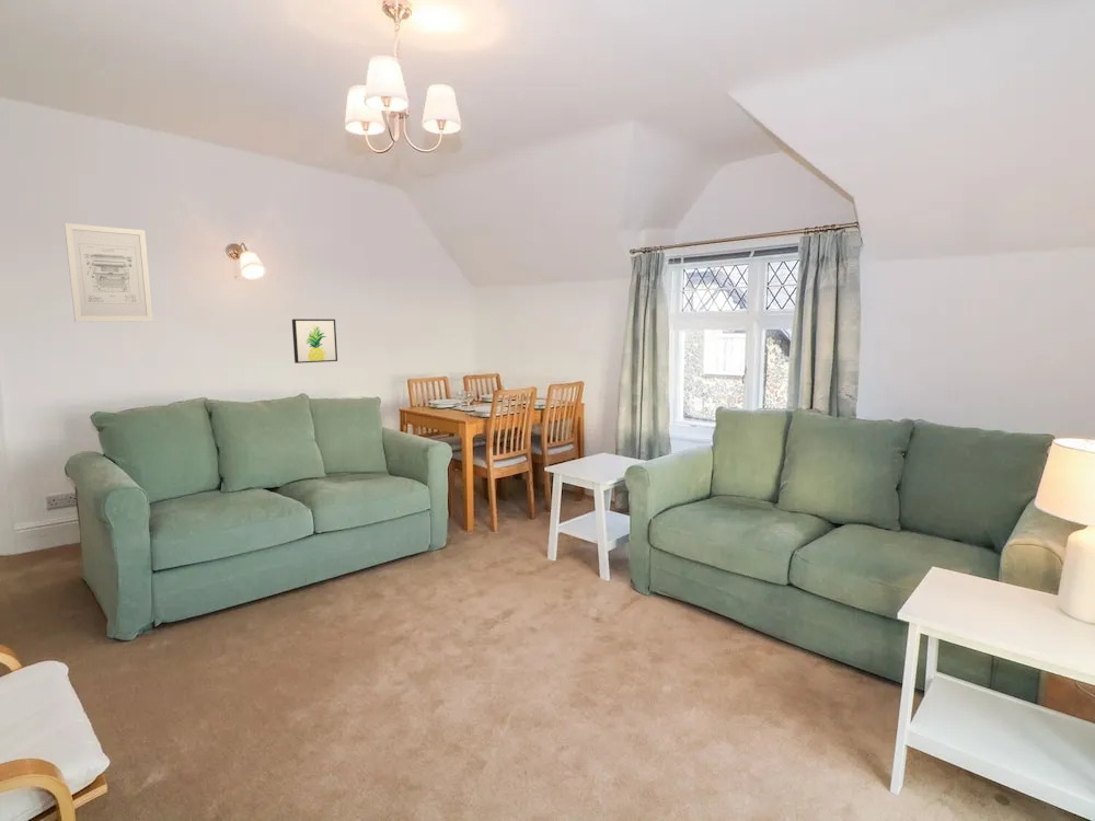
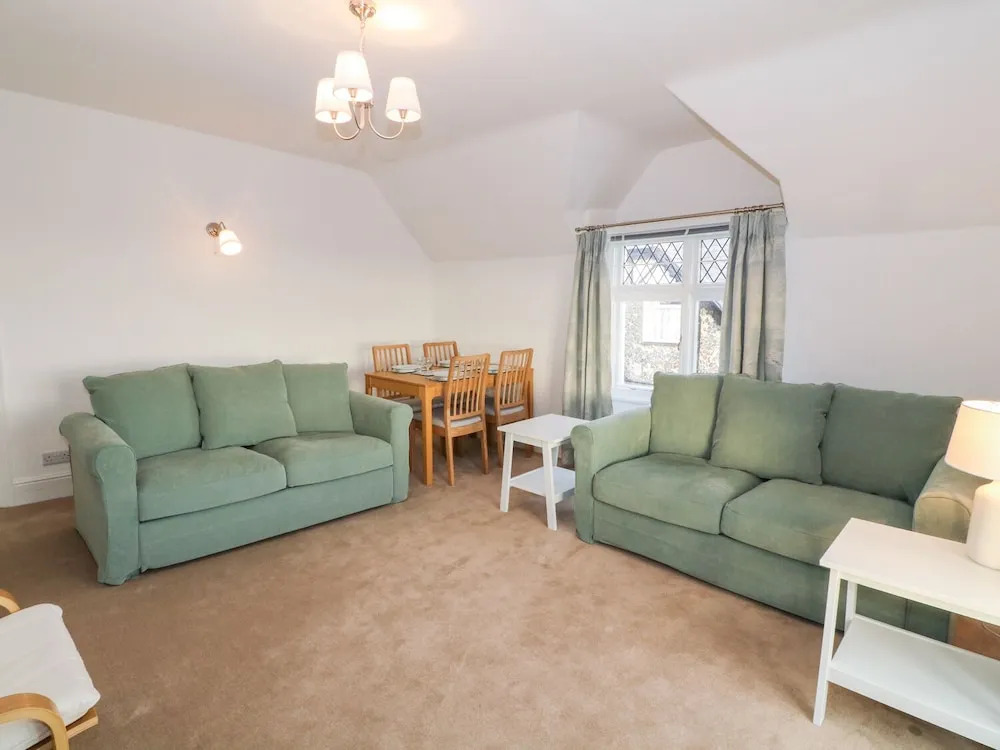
- wall art [291,319,338,365]
- wall art [64,222,154,323]
